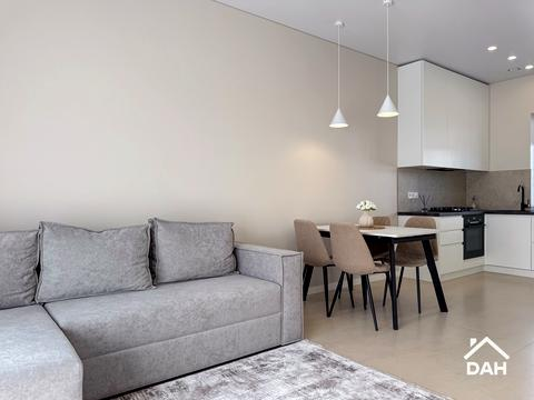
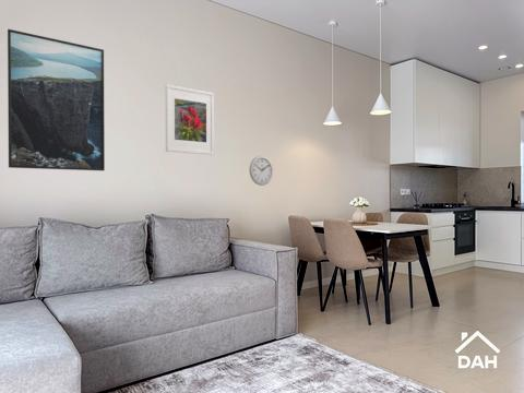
+ wall clock [249,155,274,187]
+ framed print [7,28,106,171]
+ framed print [165,84,215,156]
